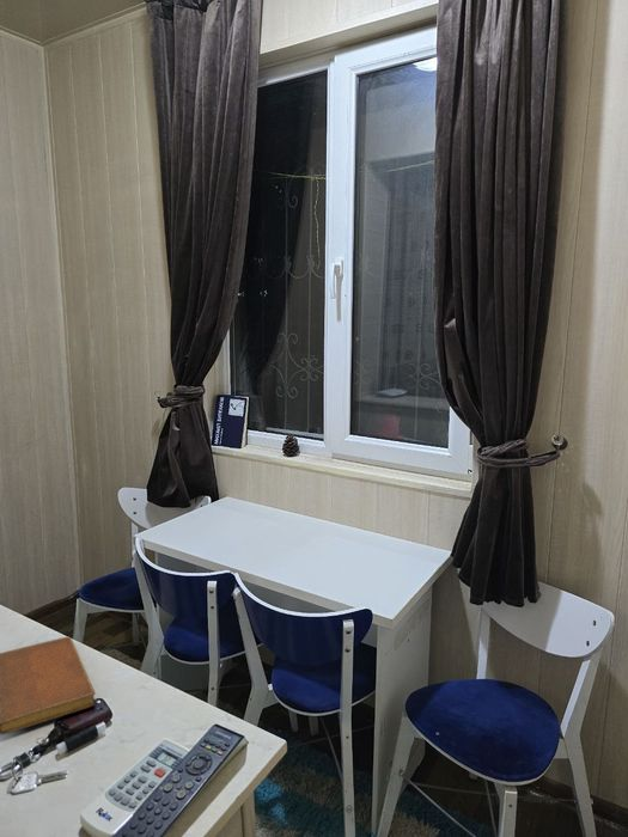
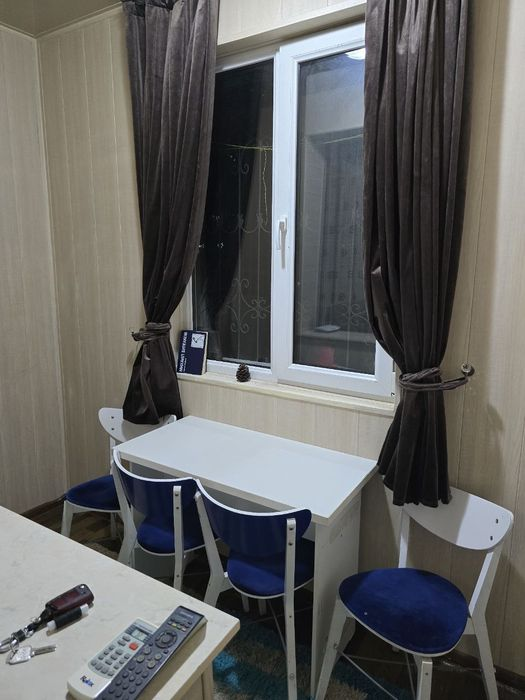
- notebook [0,636,97,735]
